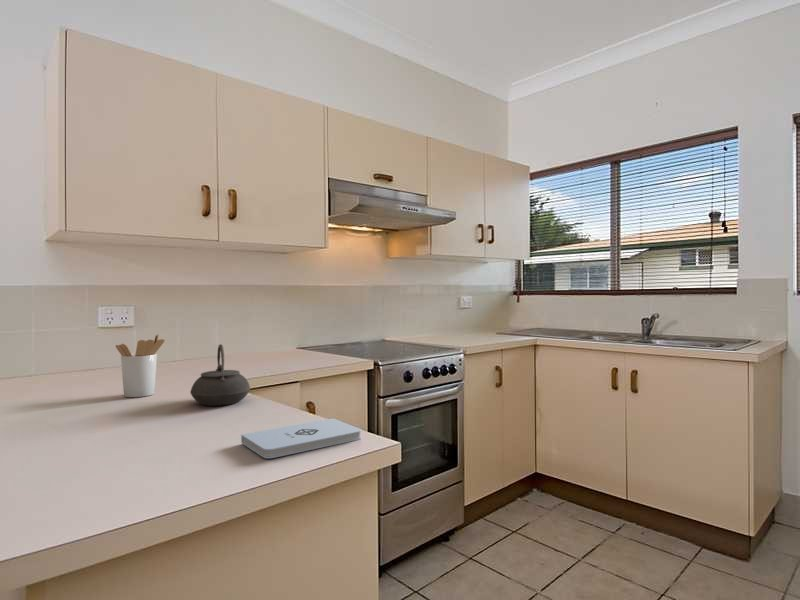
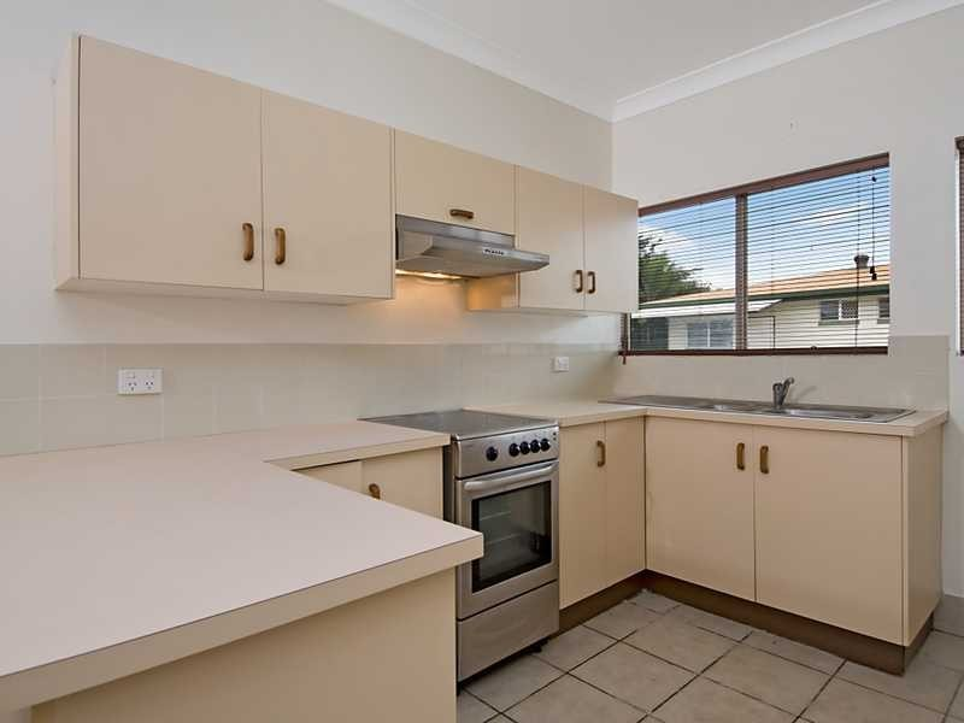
- notepad [240,417,362,459]
- teapot [189,343,251,407]
- utensil holder [115,334,165,398]
